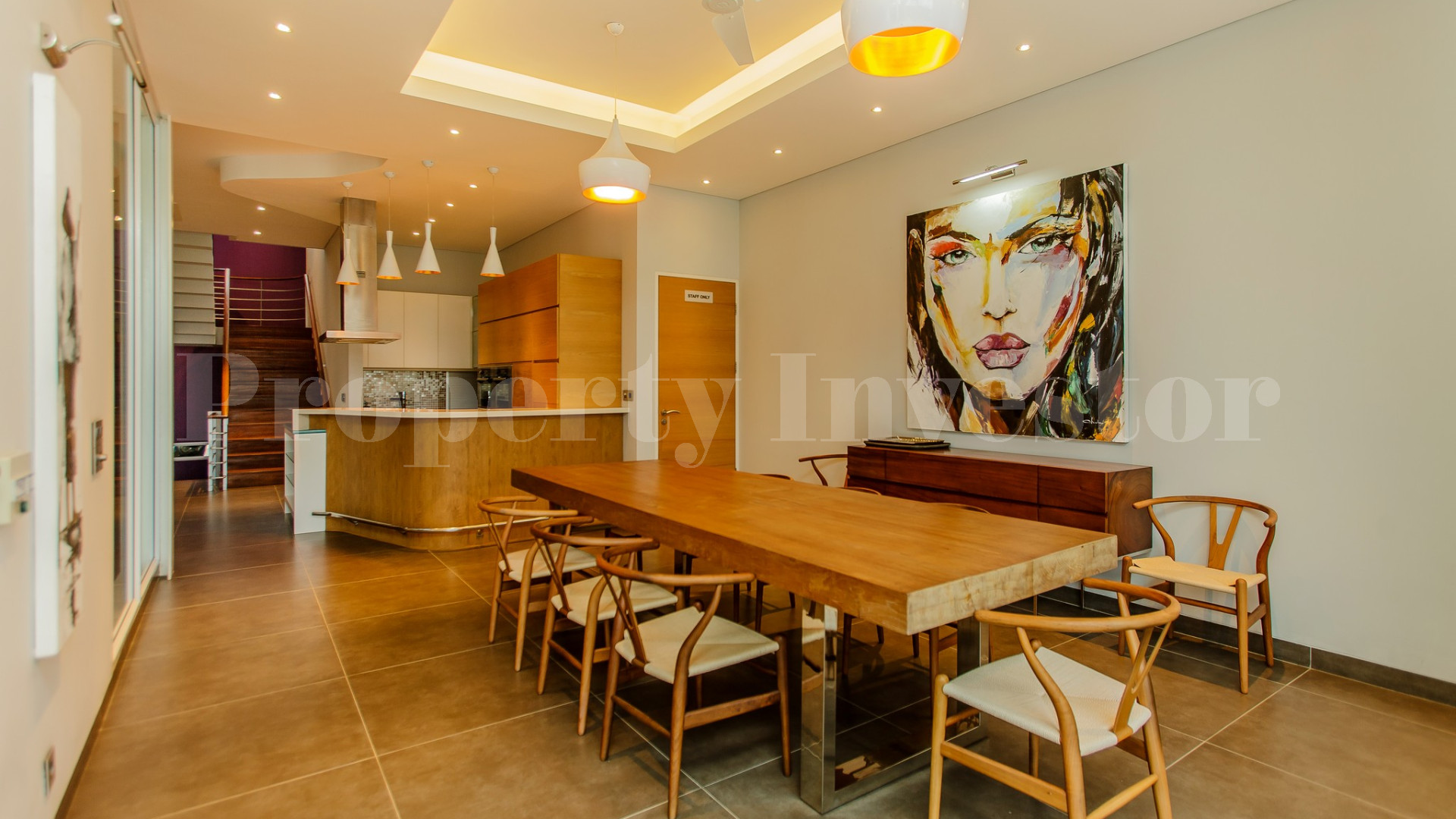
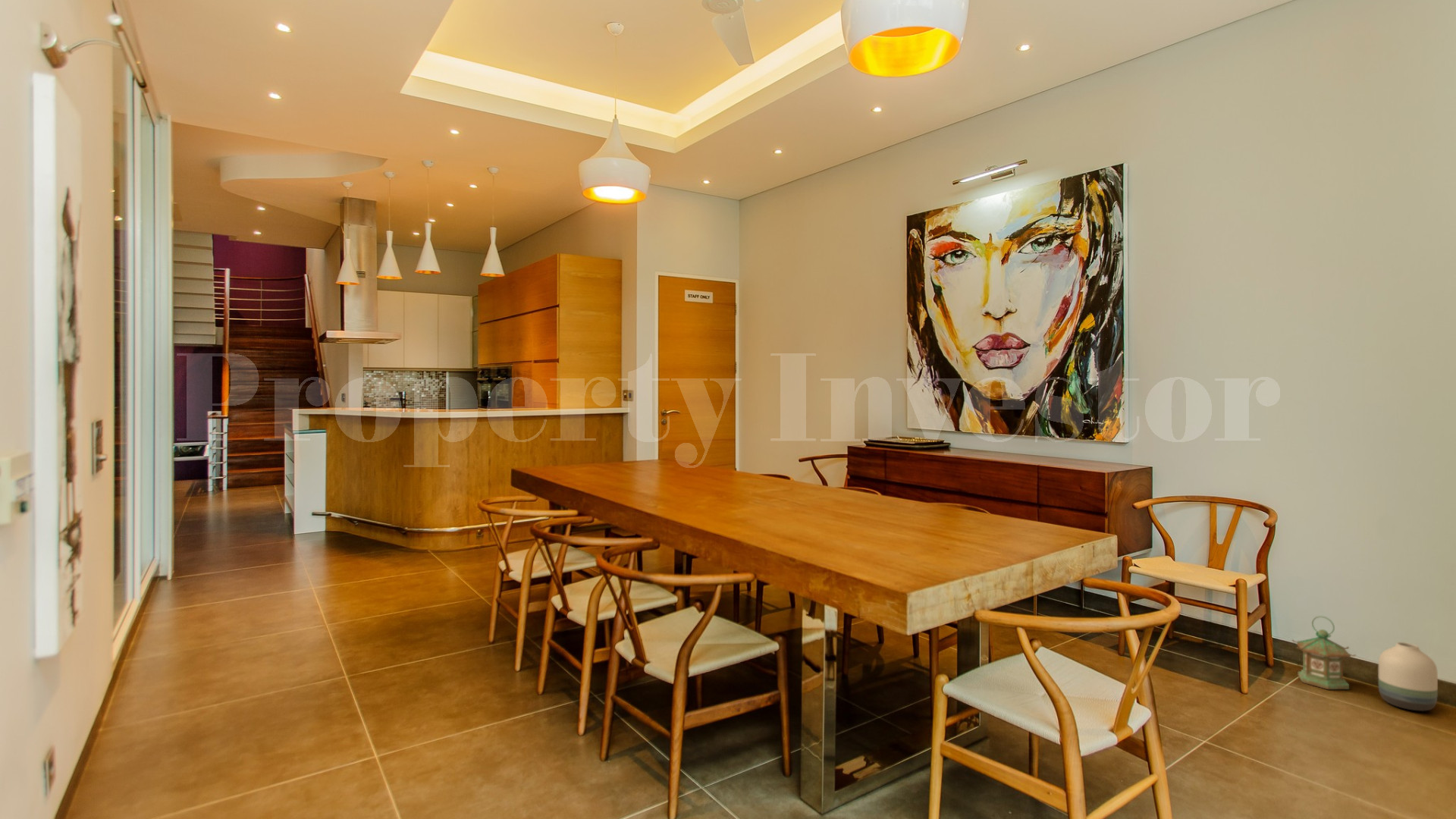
+ lantern [1291,616,1357,690]
+ vase [1378,642,1439,712]
